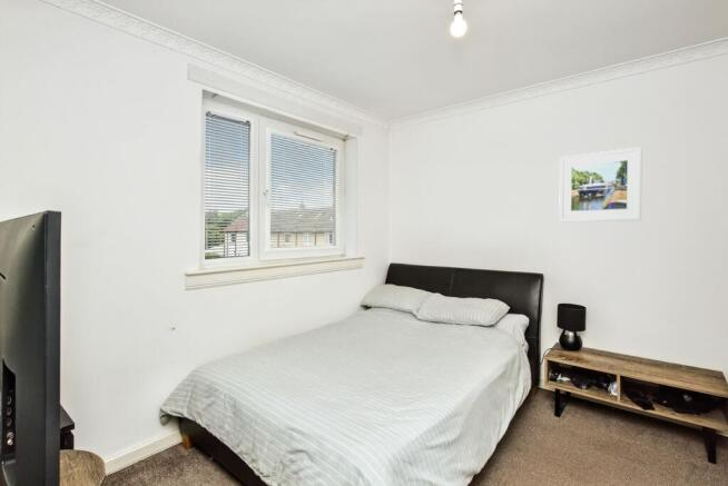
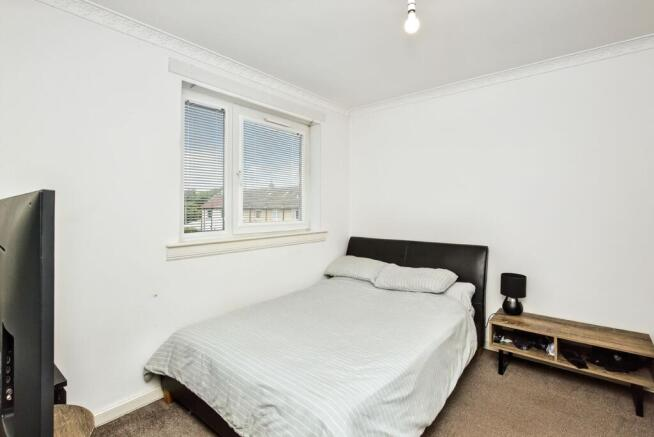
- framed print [558,146,643,224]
